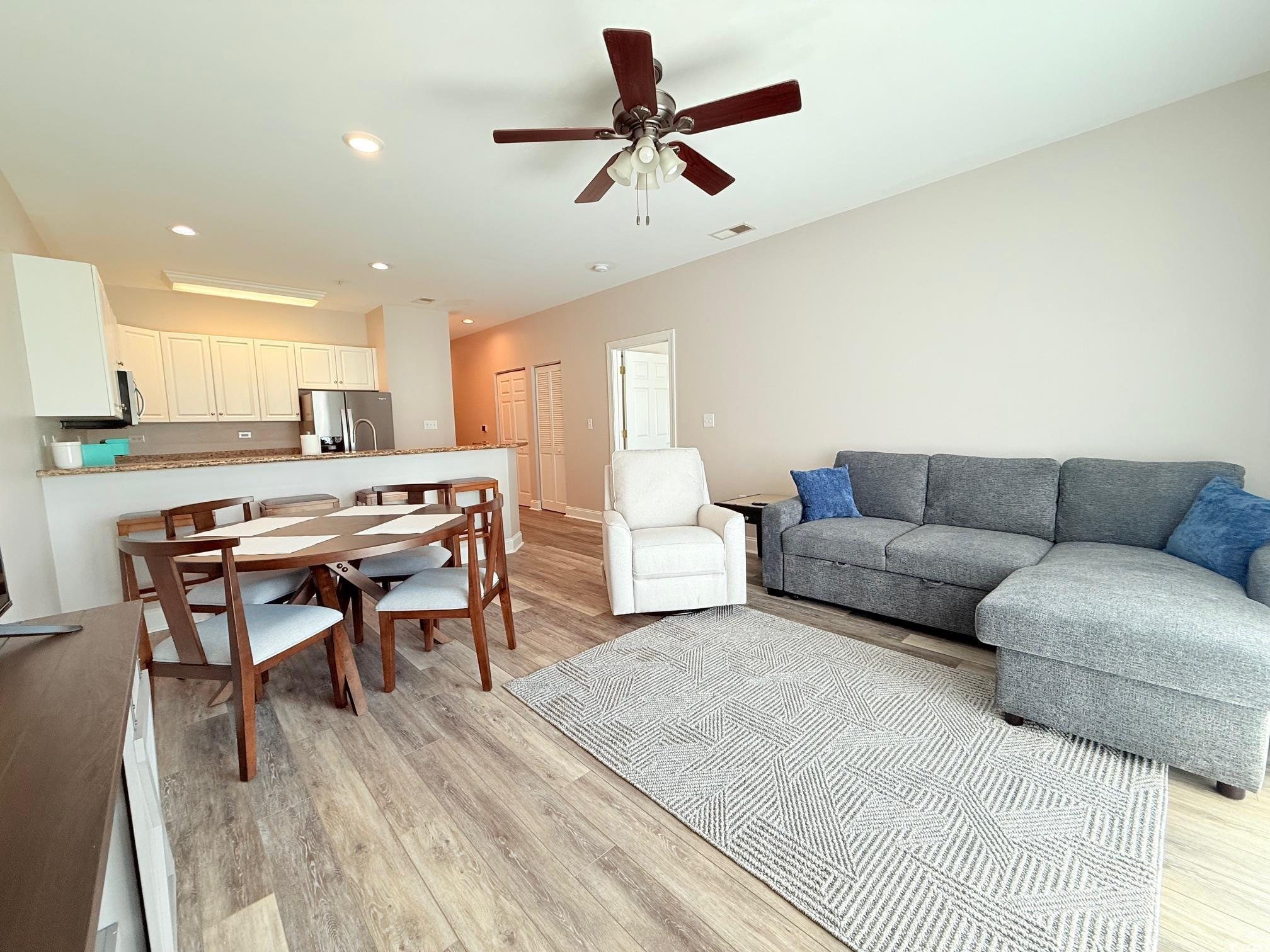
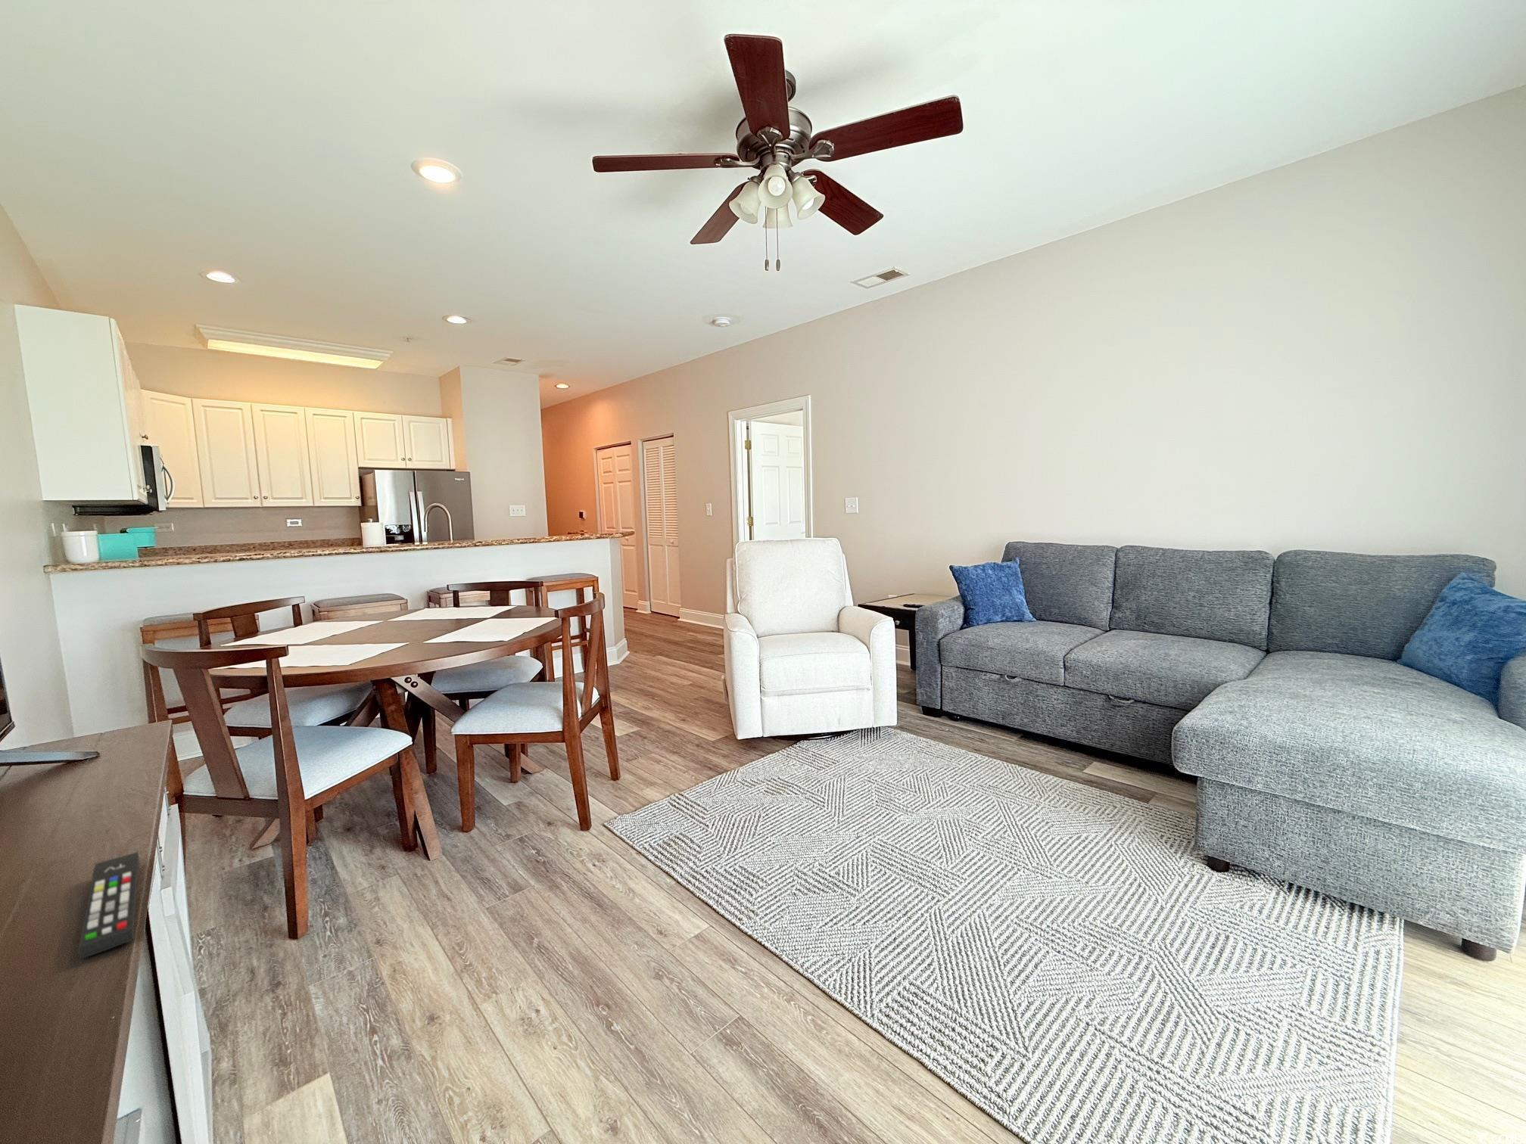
+ remote control [78,851,141,960]
